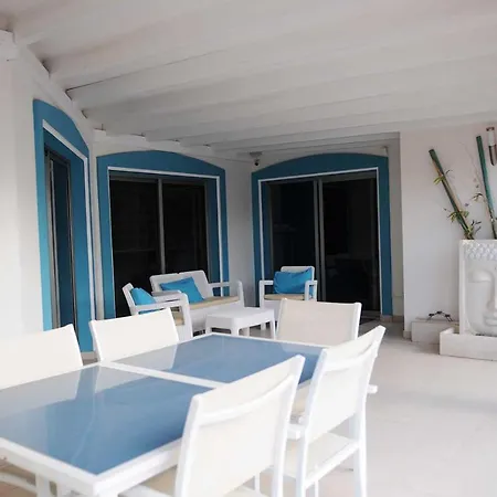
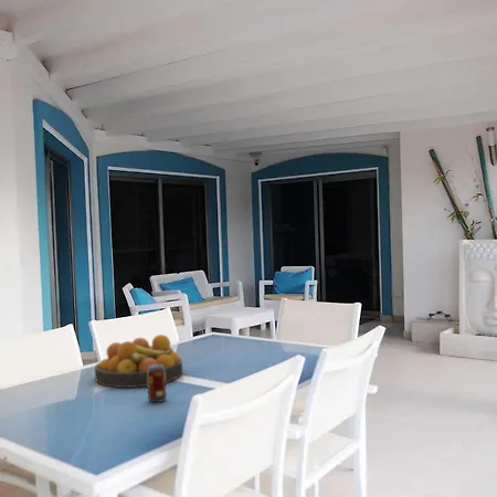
+ beverage can [147,364,168,403]
+ fruit bowl [94,334,183,389]
